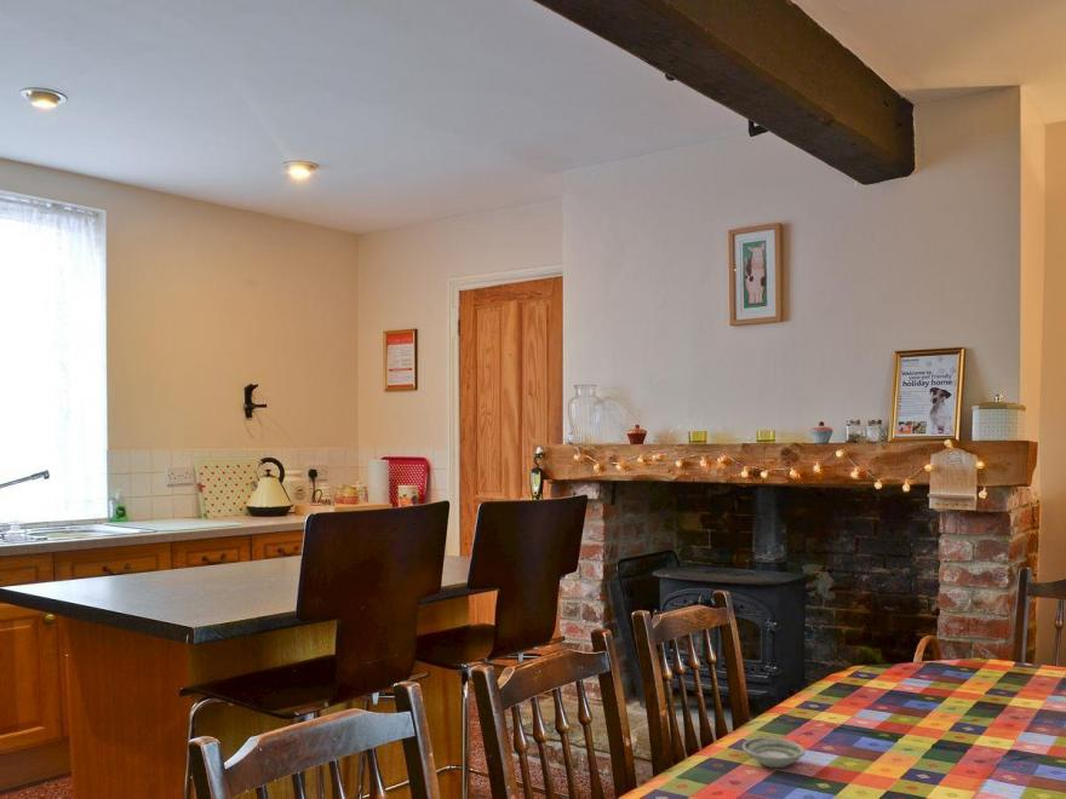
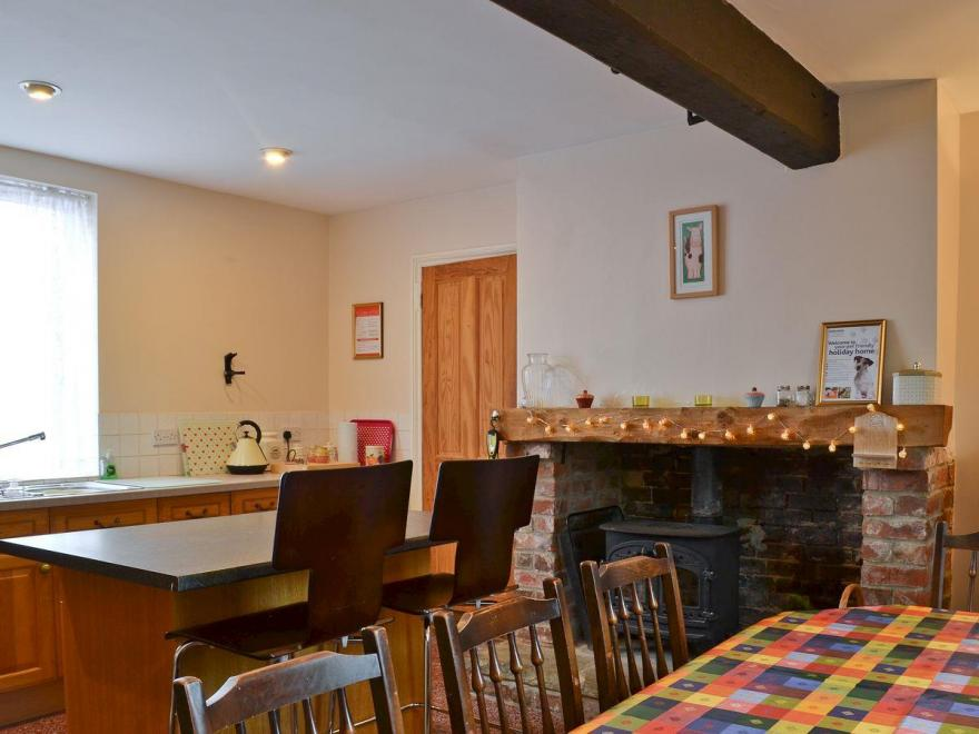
- saucer [741,736,806,769]
